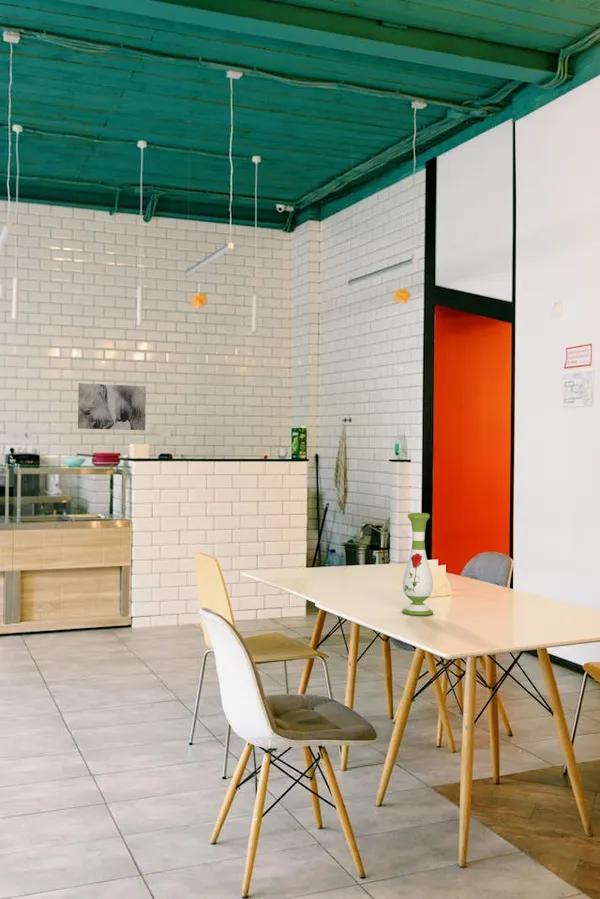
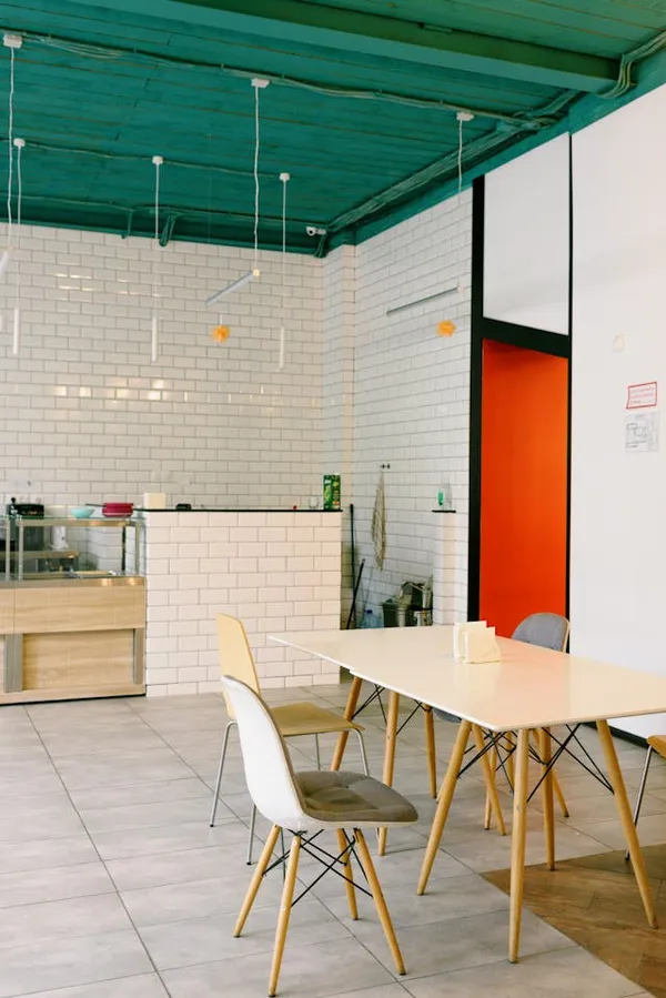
- vase [401,512,434,616]
- wall art [77,382,147,431]
